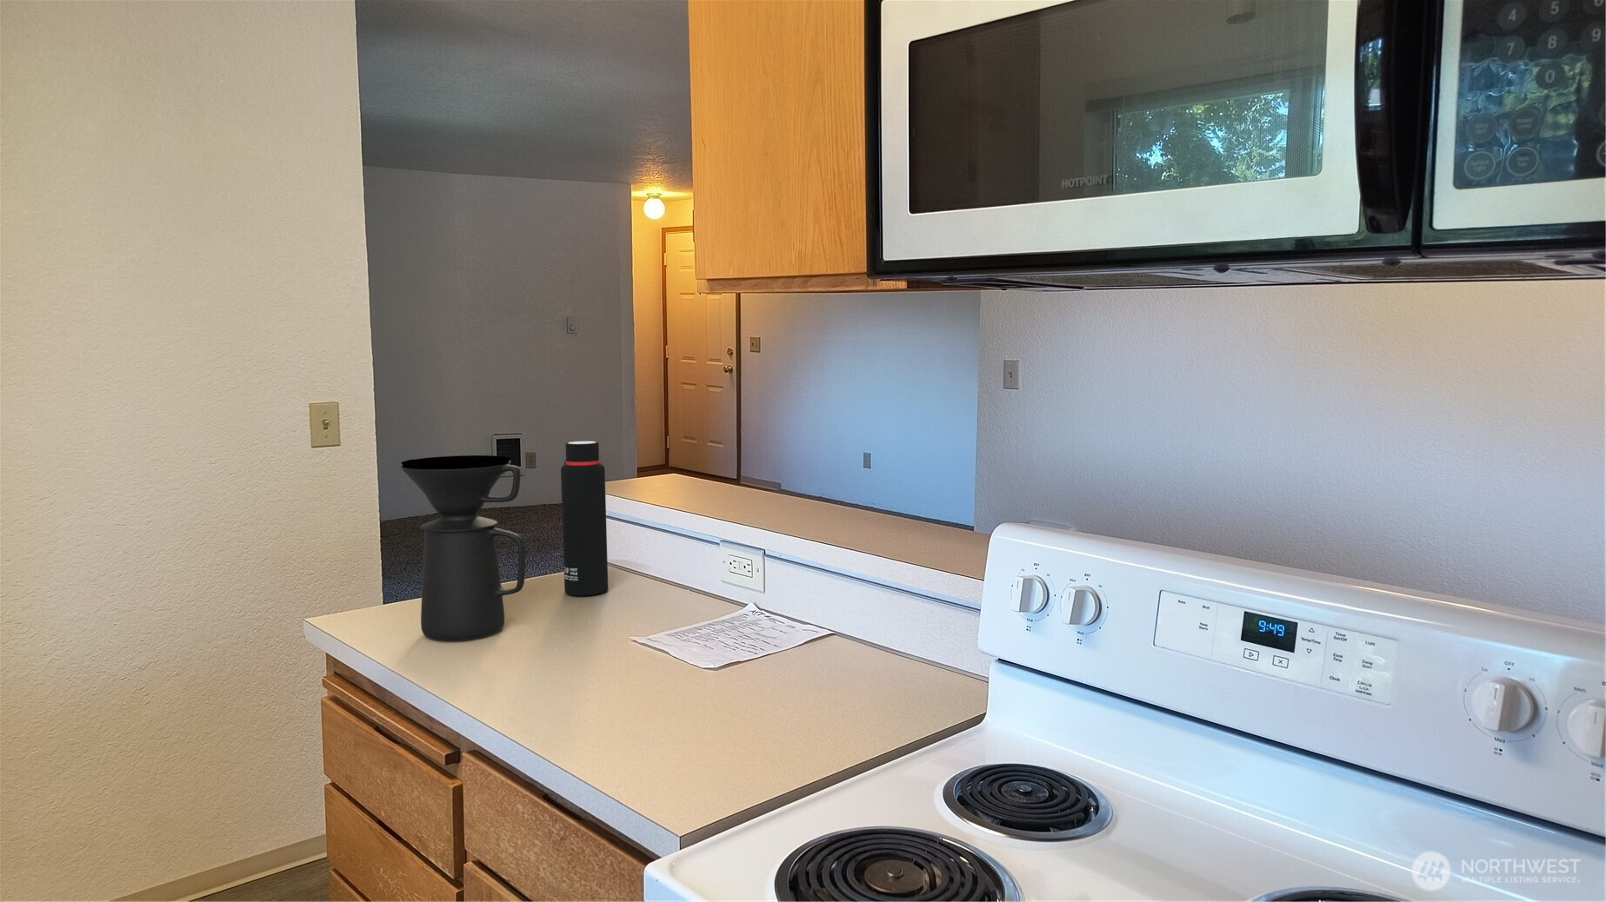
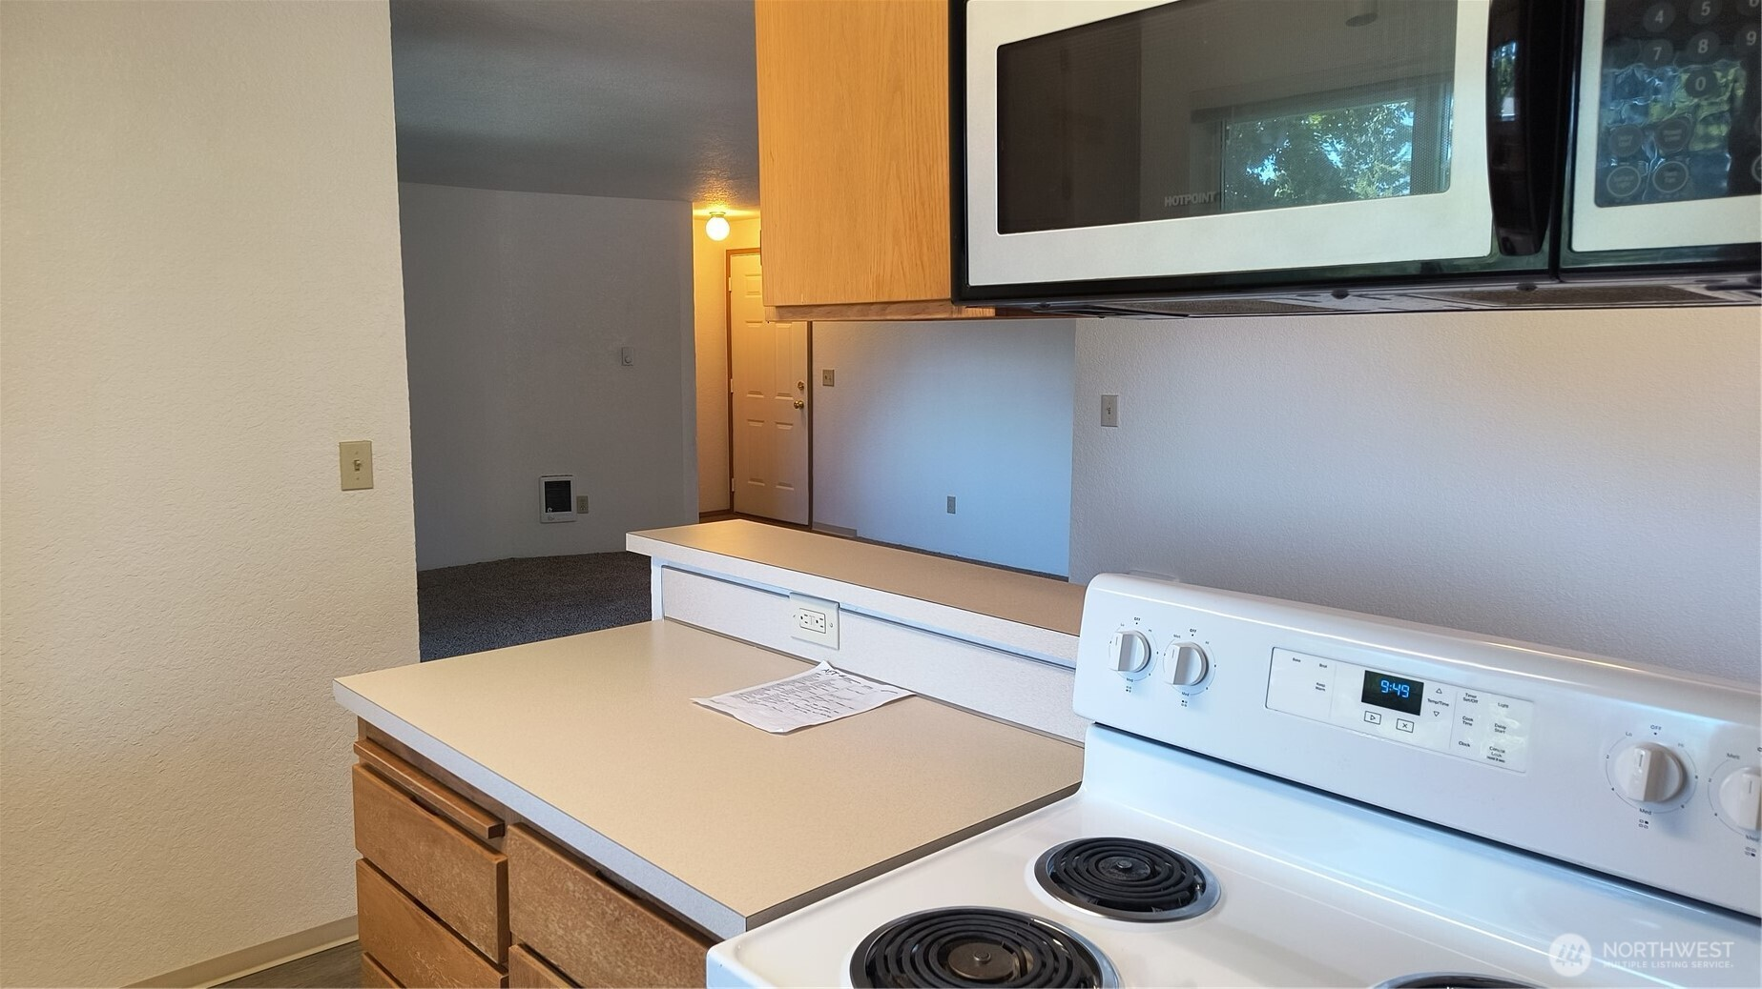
- coffee maker [400,454,526,642]
- water bottle [560,441,609,597]
